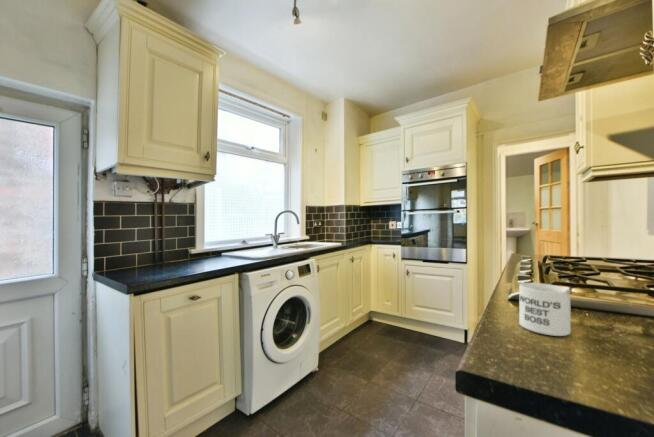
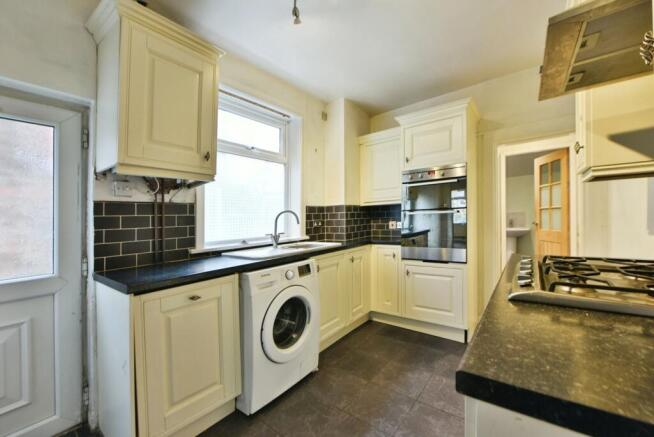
- mug [518,282,572,337]
